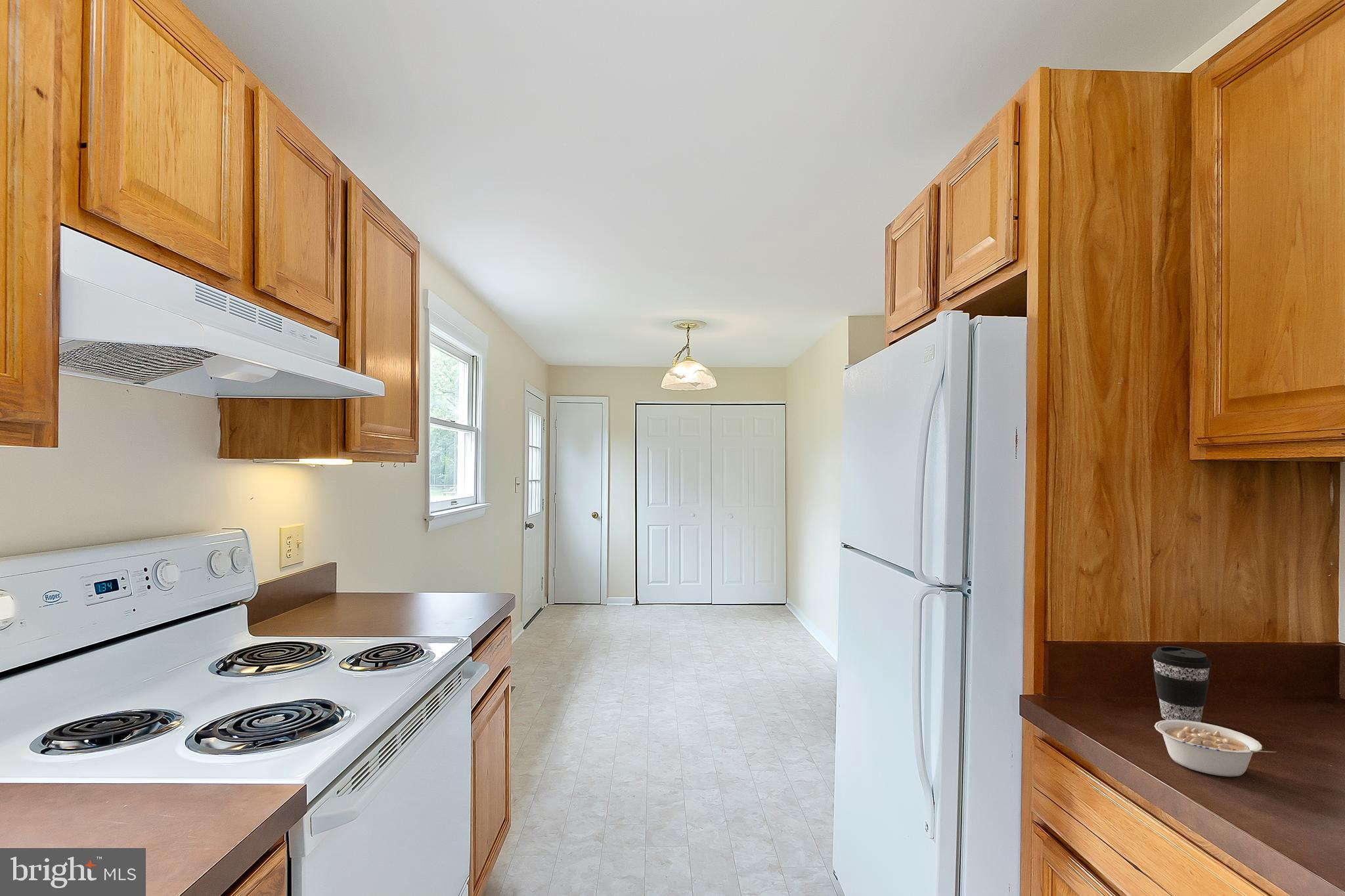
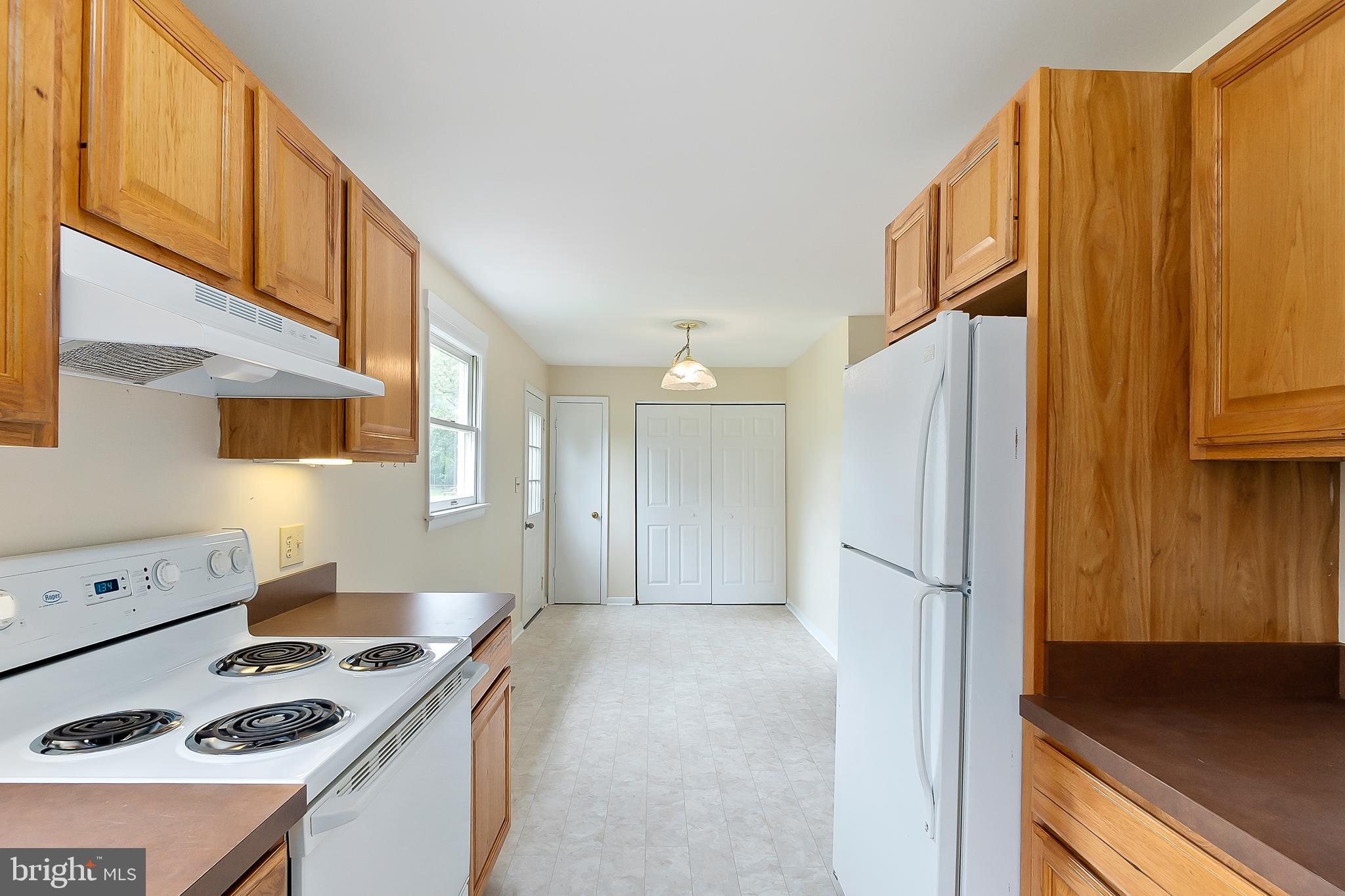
- legume [1154,719,1277,777]
- coffee cup [1151,645,1212,723]
